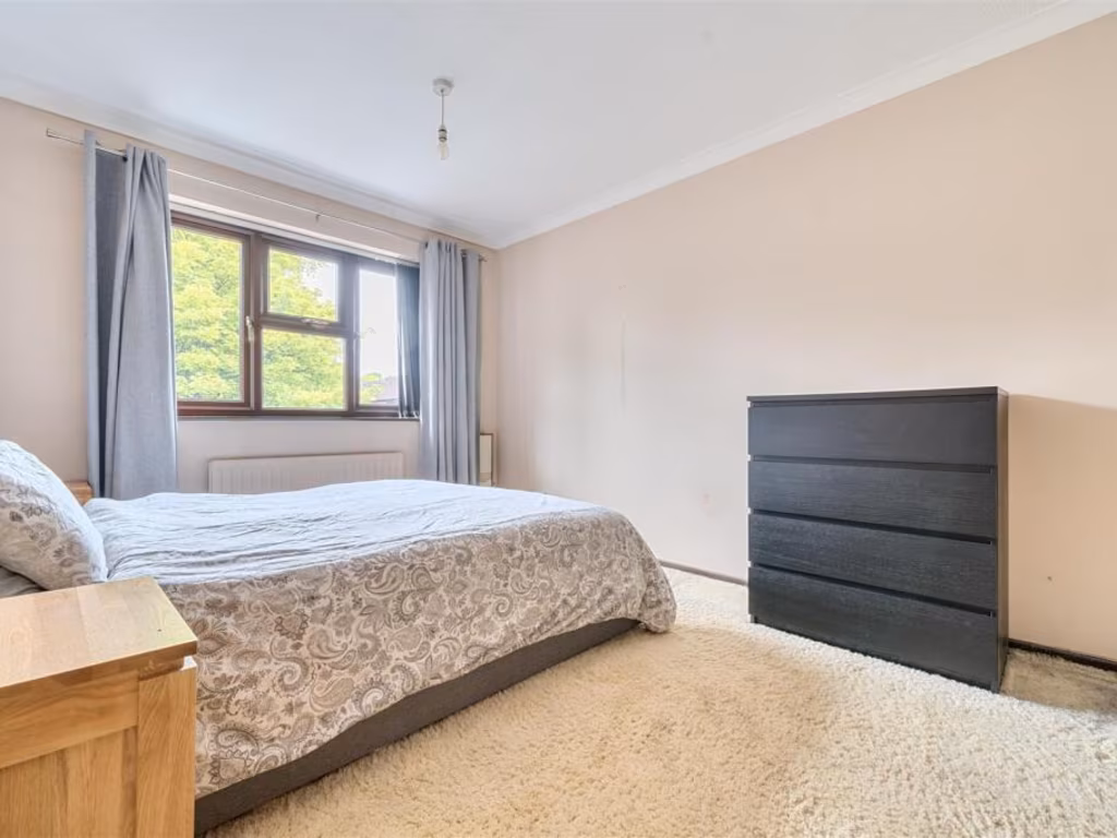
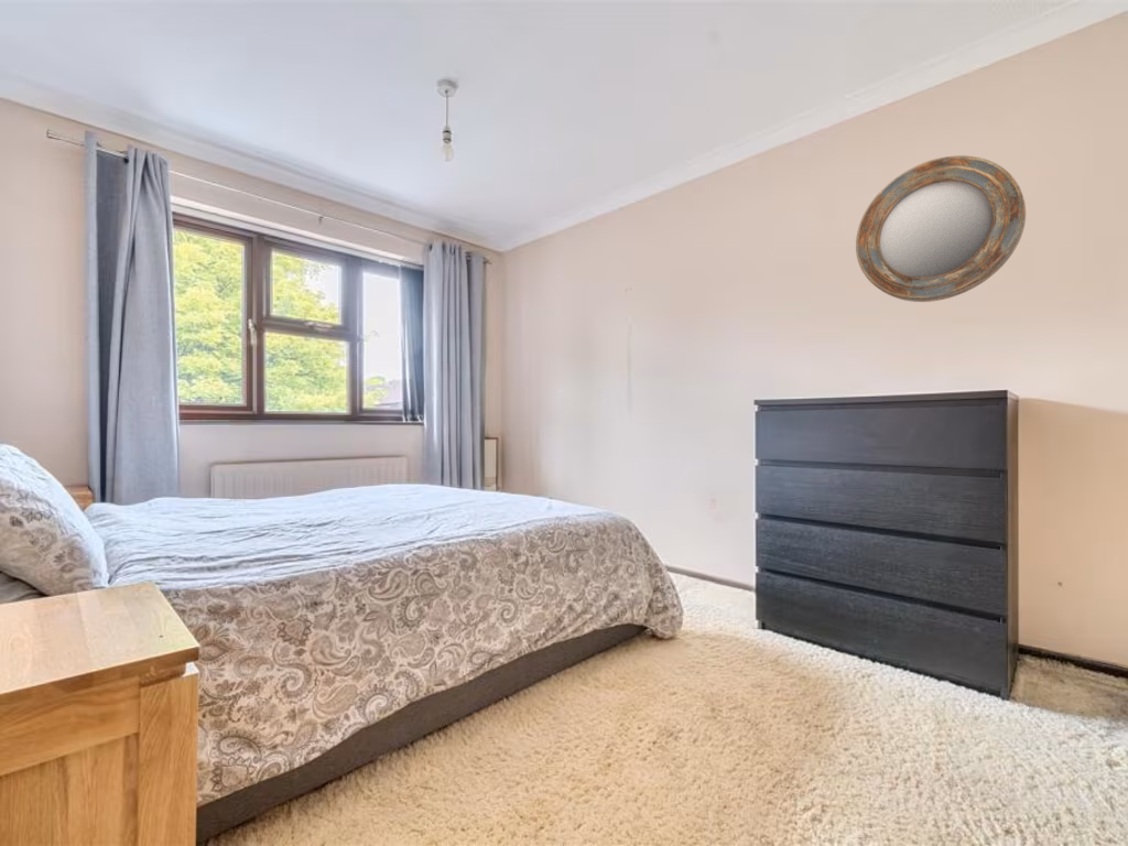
+ home mirror [855,154,1027,303]
